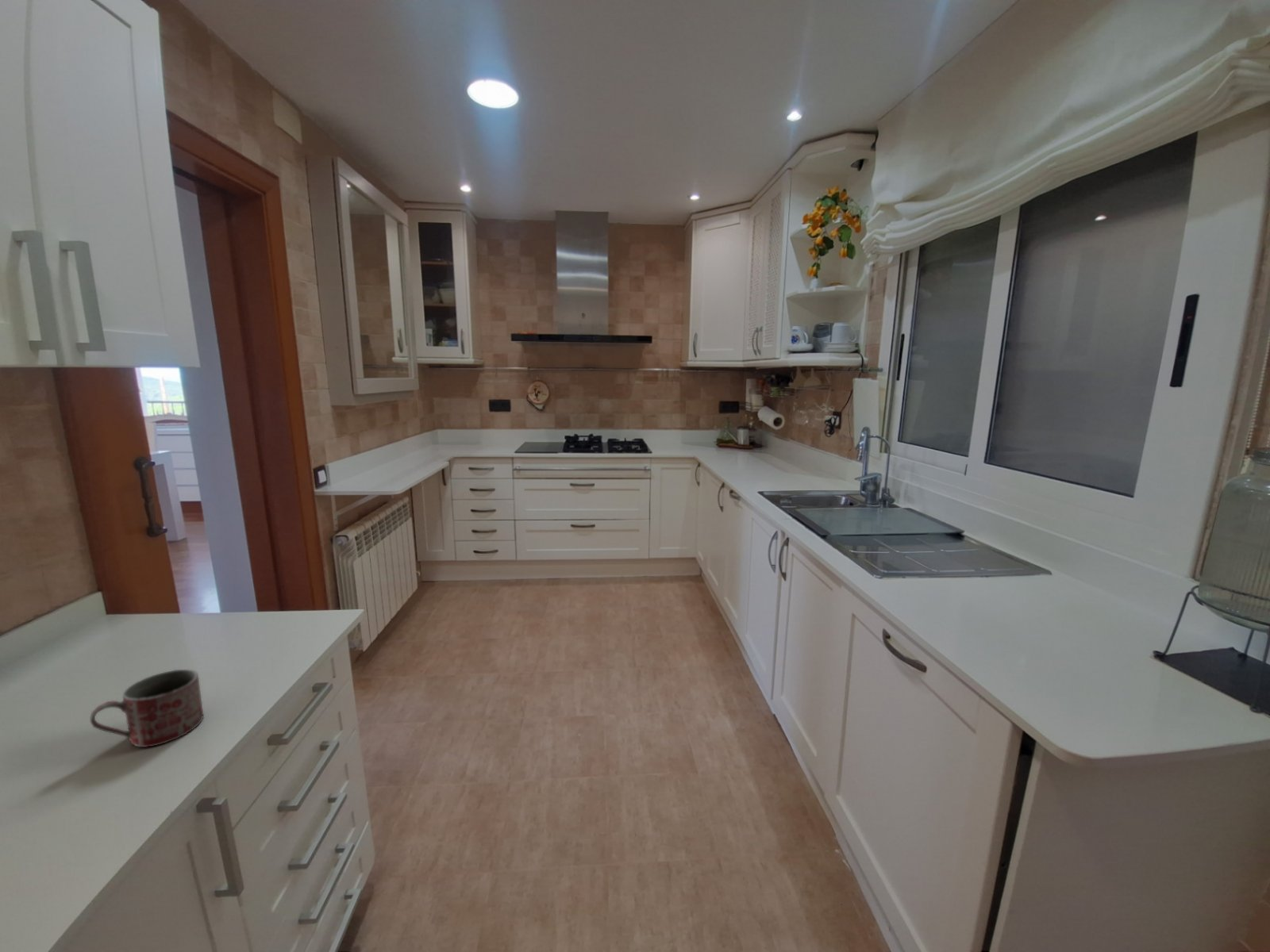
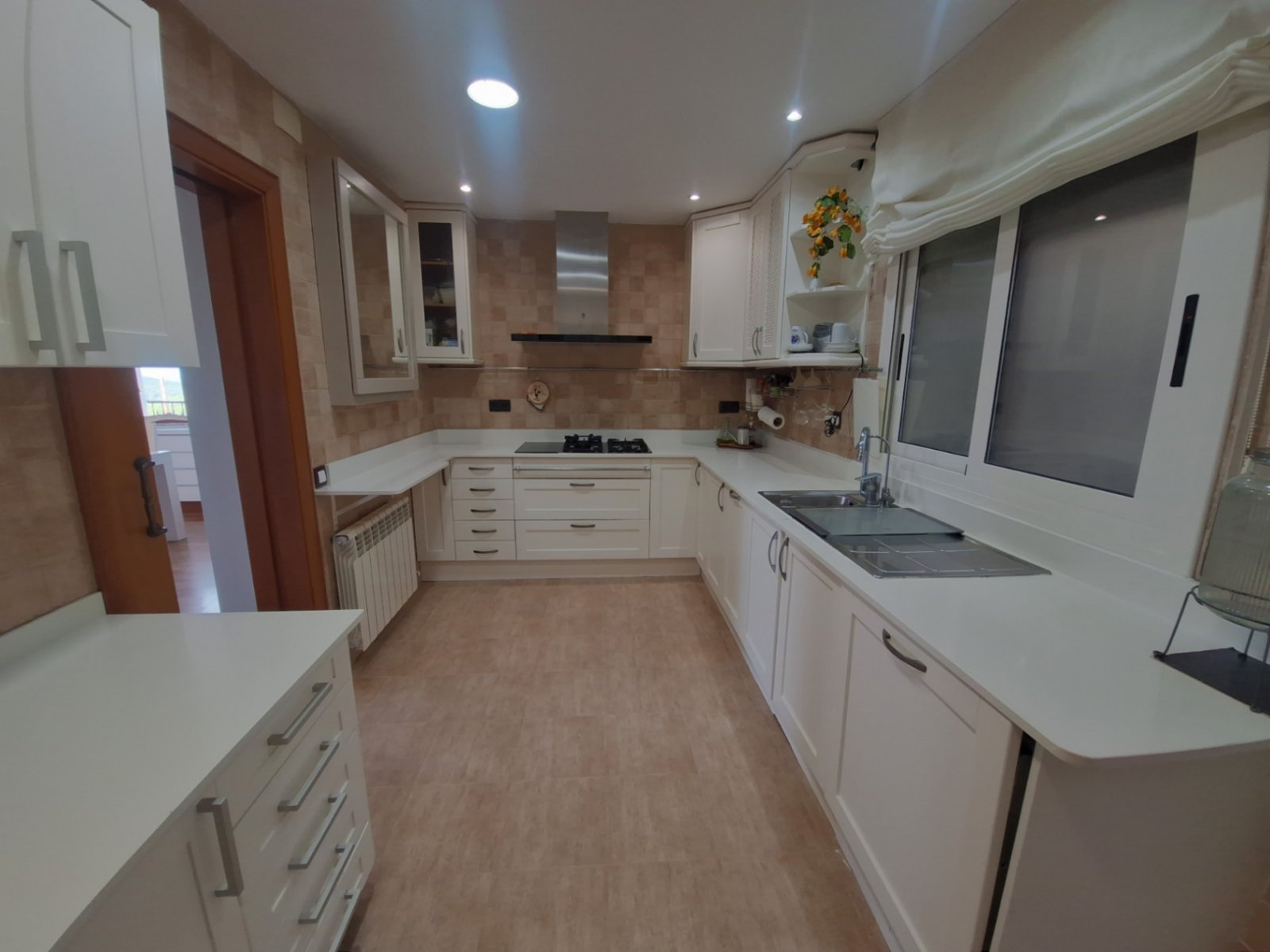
- mug [89,669,205,748]
